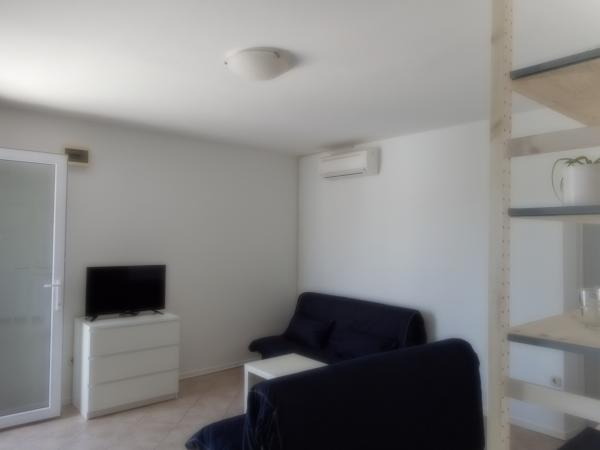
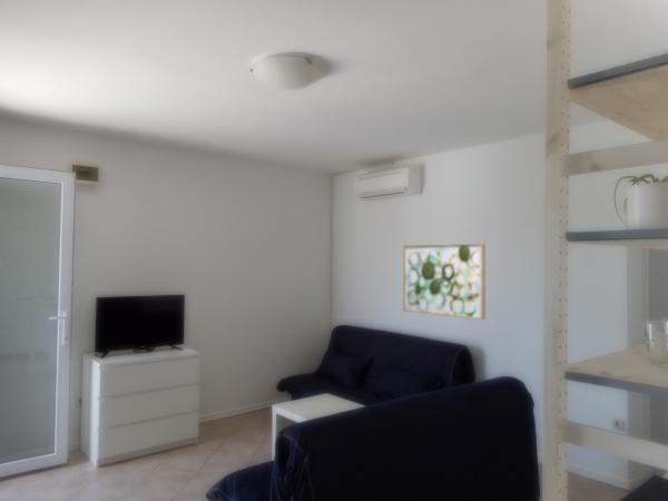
+ wall art [402,243,487,321]
